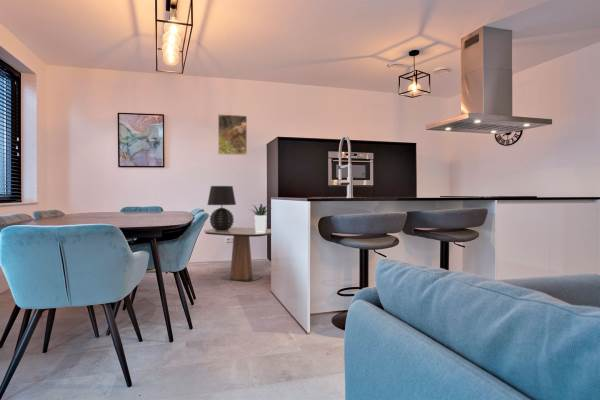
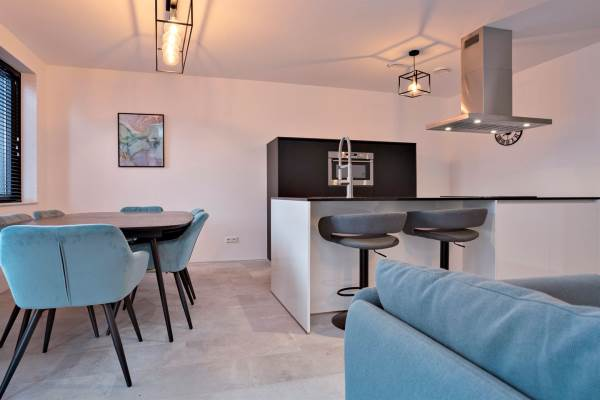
- side table [203,226,272,283]
- potted plant [247,203,272,231]
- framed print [217,113,248,156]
- table lamp [206,185,237,231]
